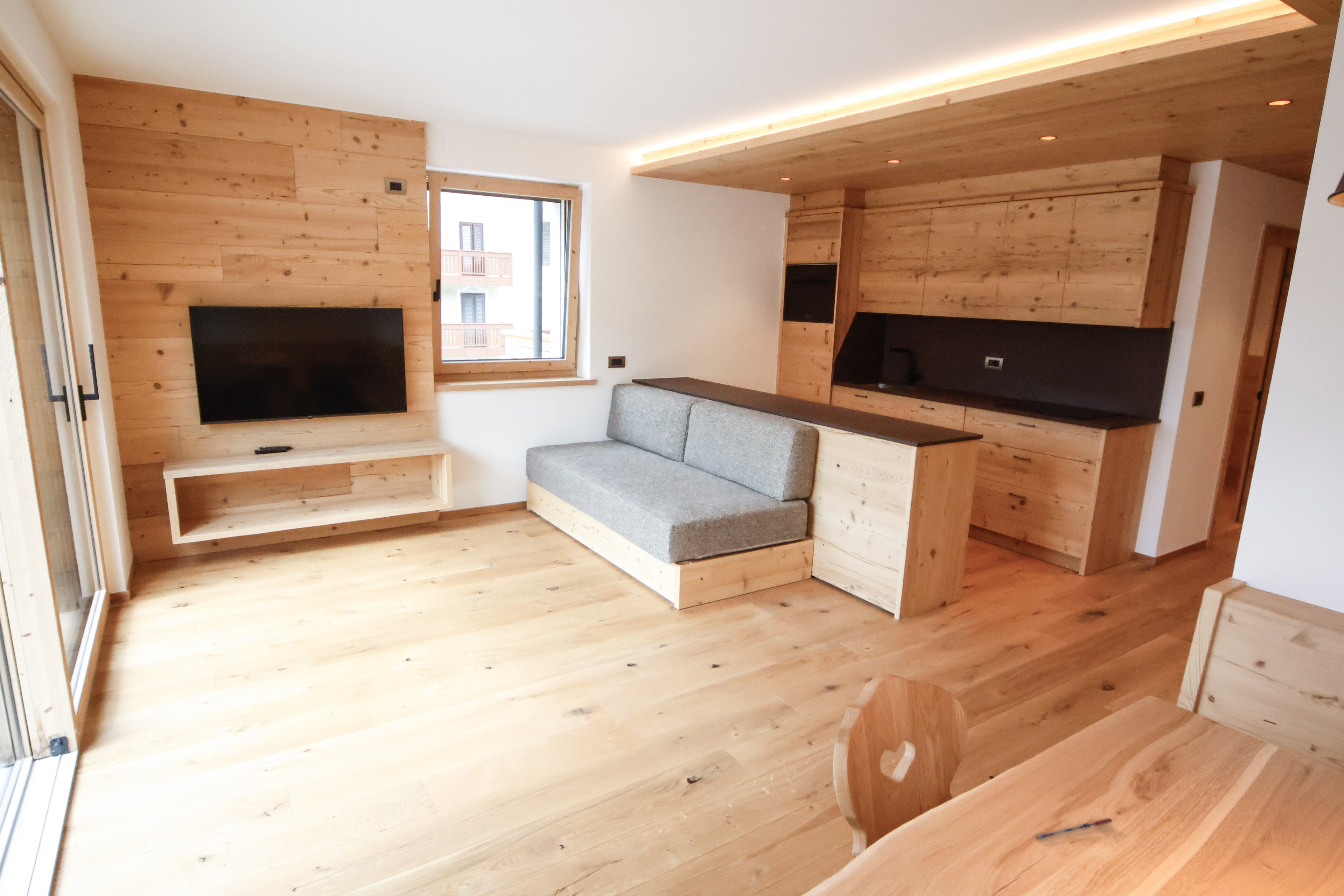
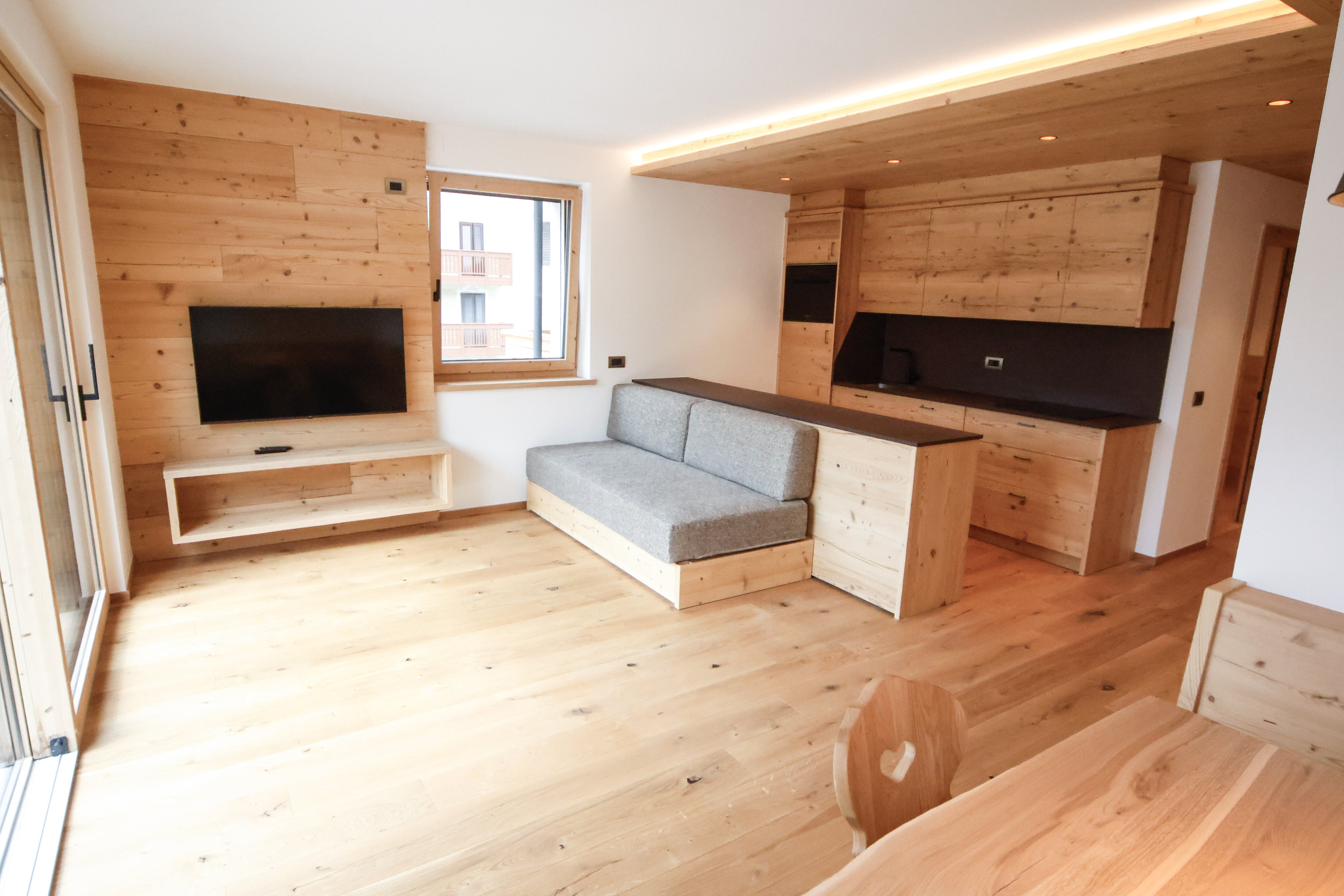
- pen [1035,817,1113,841]
